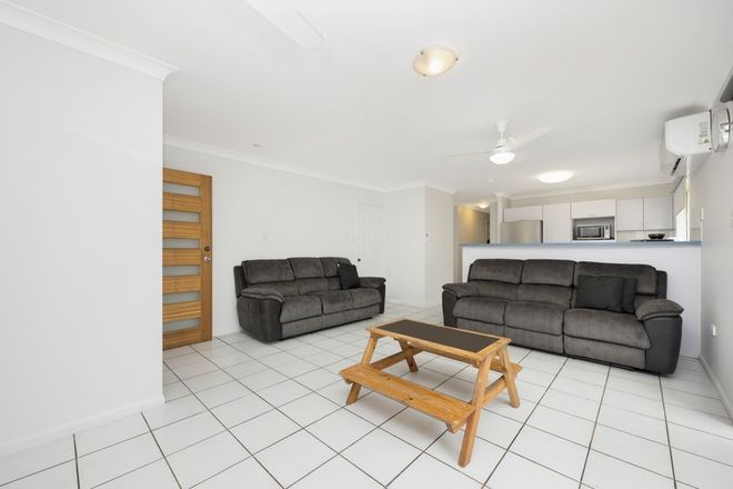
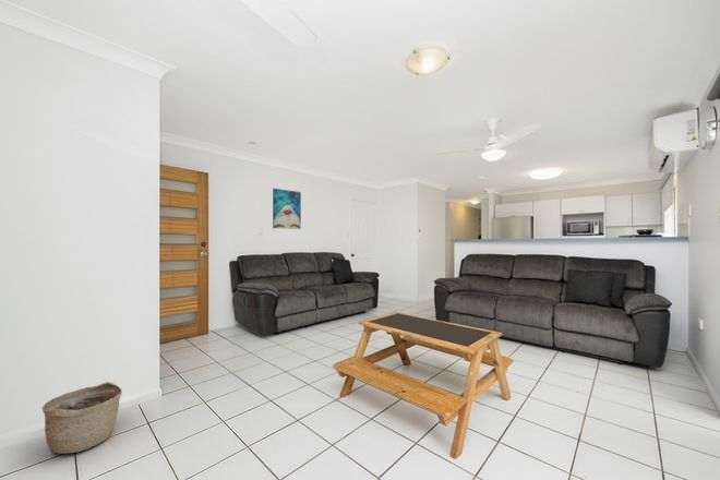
+ basket [40,381,123,455]
+ wall art [272,188,302,230]
